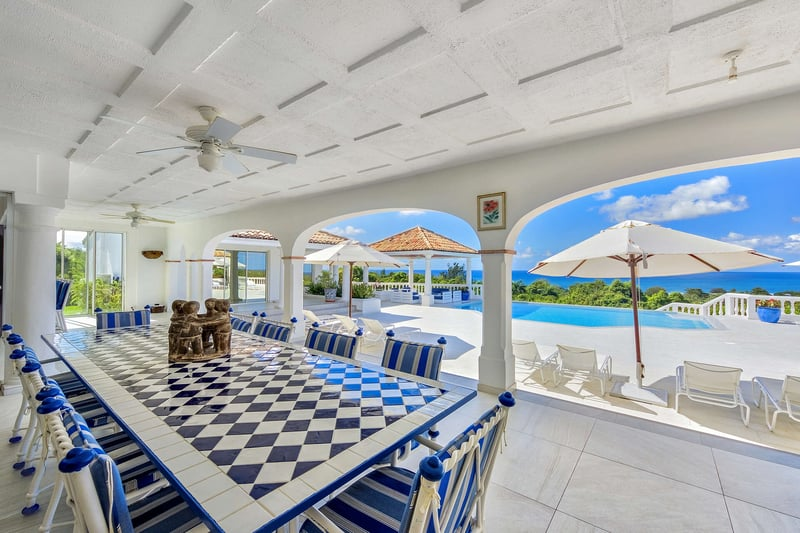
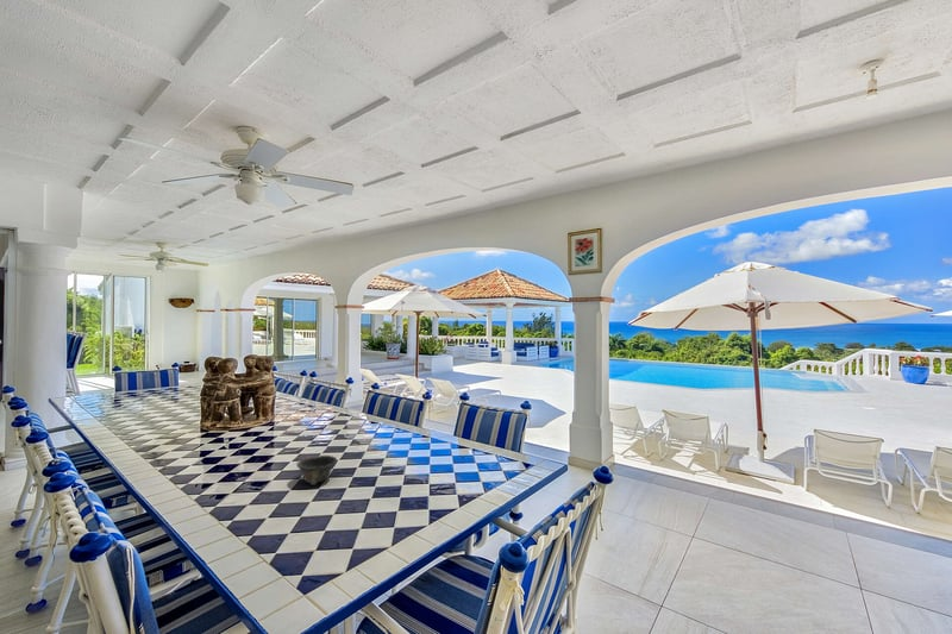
+ bowl [295,454,339,487]
